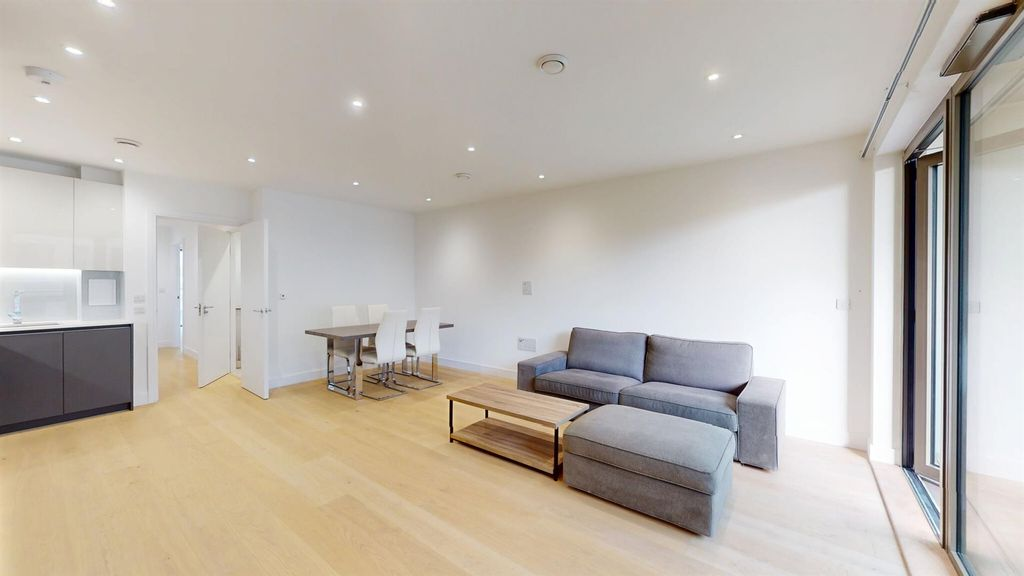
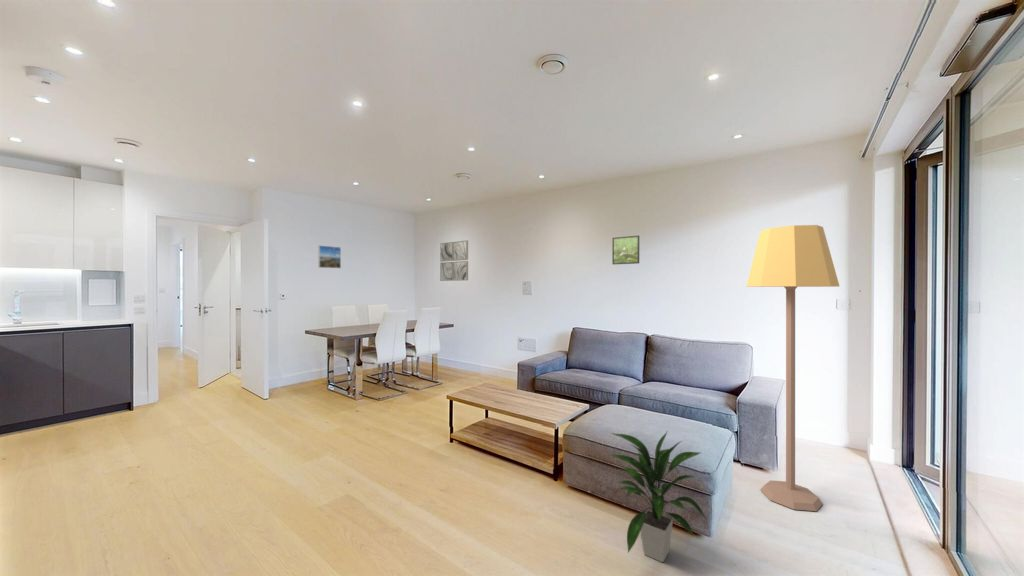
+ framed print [317,244,342,269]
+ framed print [611,235,640,265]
+ lamp [746,224,840,512]
+ wall art [439,239,469,282]
+ indoor plant [607,431,709,563]
